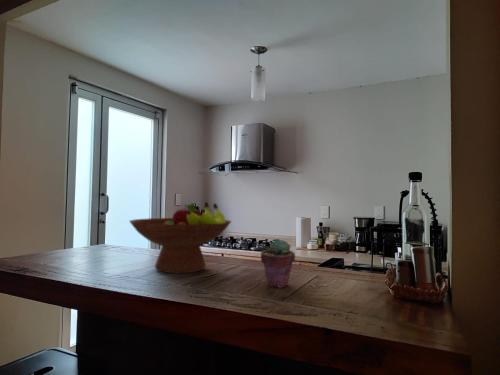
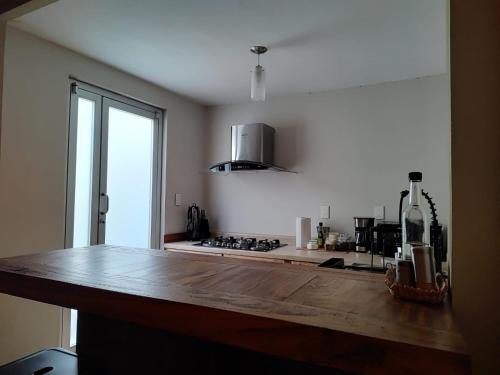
- potted succulent [260,238,296,289]
- fruit bowl [128,201,232,274]
